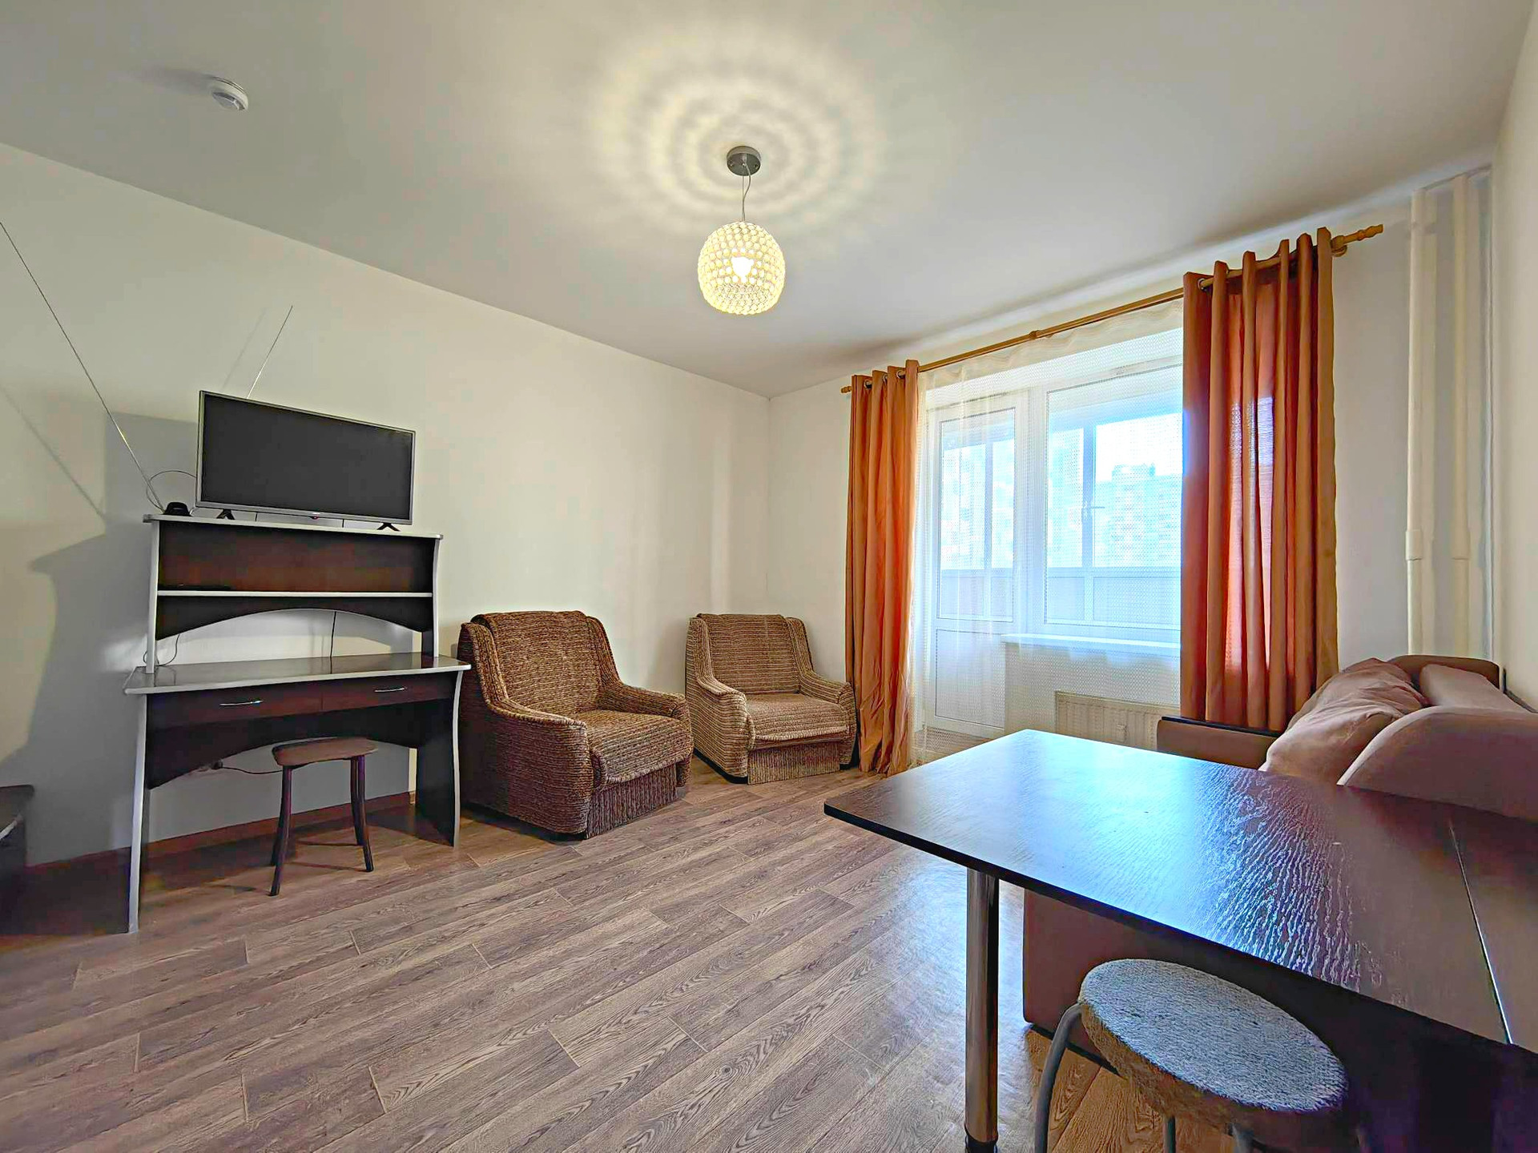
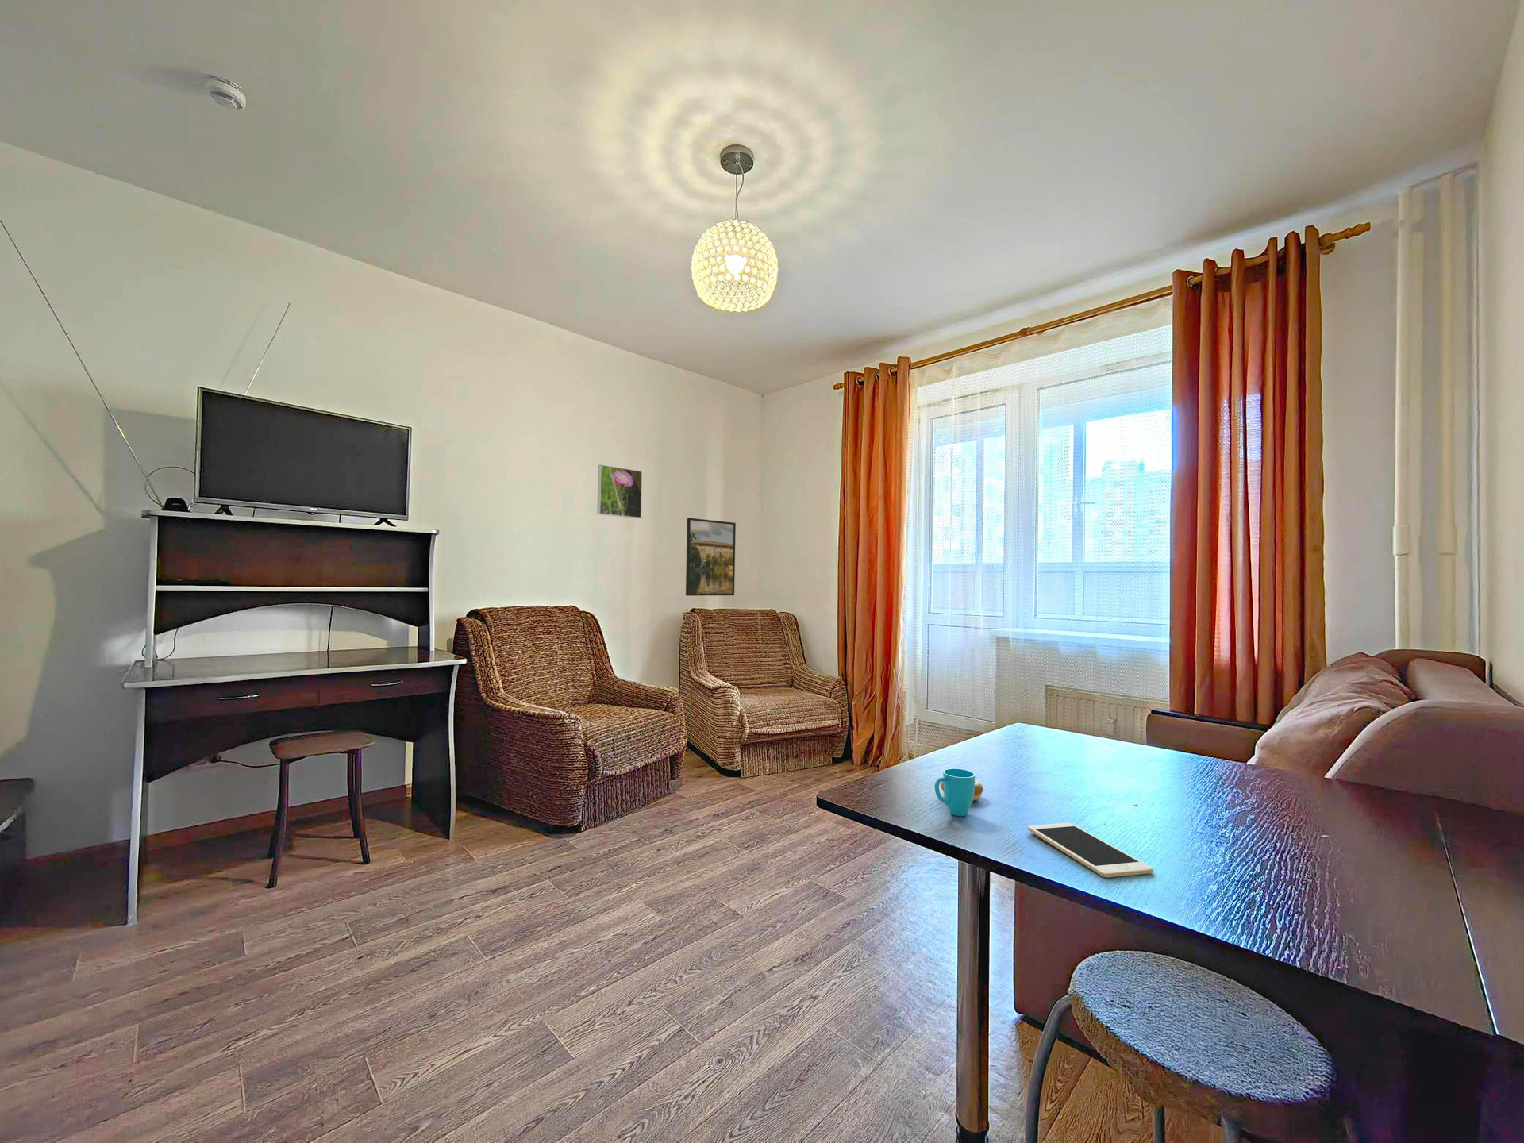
+ cup [935,767,984,816]
+ cell phone [1027,822,1153,878]
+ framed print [685,517,737,596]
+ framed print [596,463,643,519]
